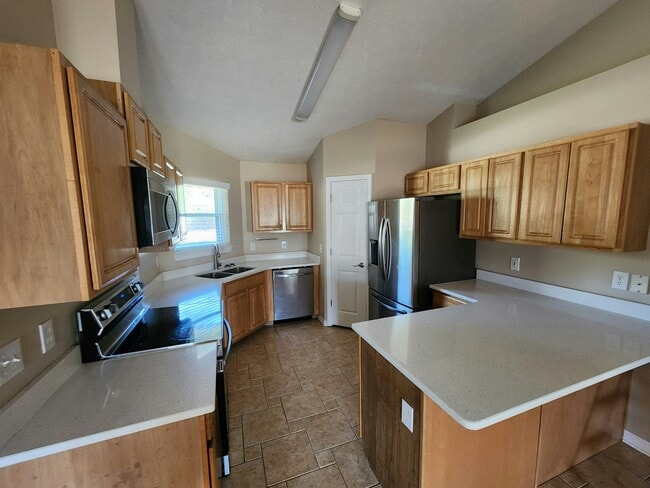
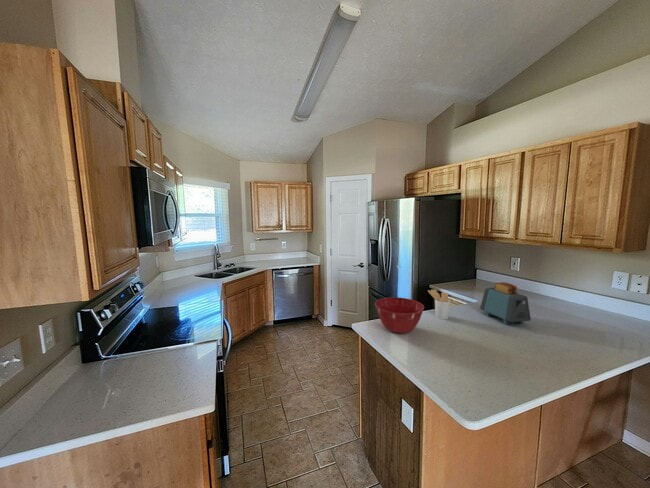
+ mixing bowl [374,296,425,334]
+ toaster [479,281,532,325]
+ utensil holder [427,289,451,320]
